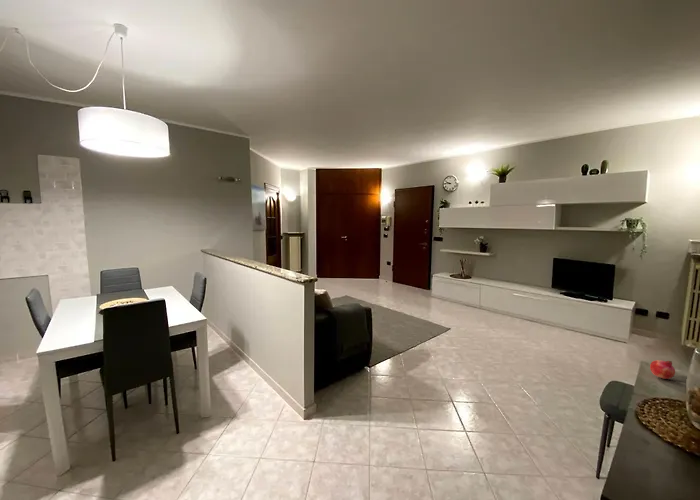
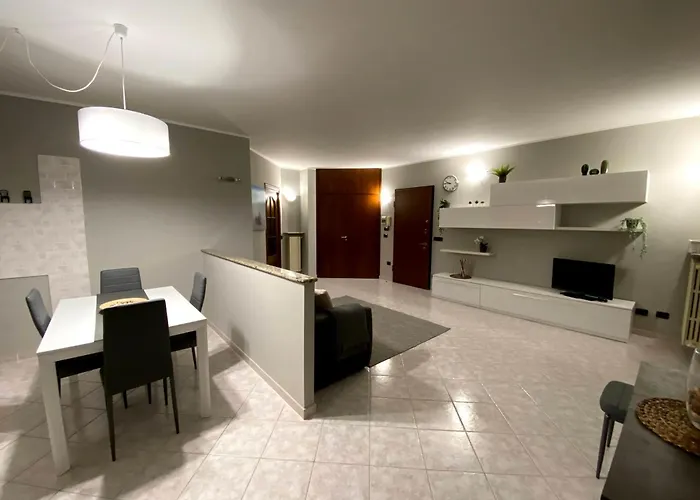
- fruit [649,359,676,380]
